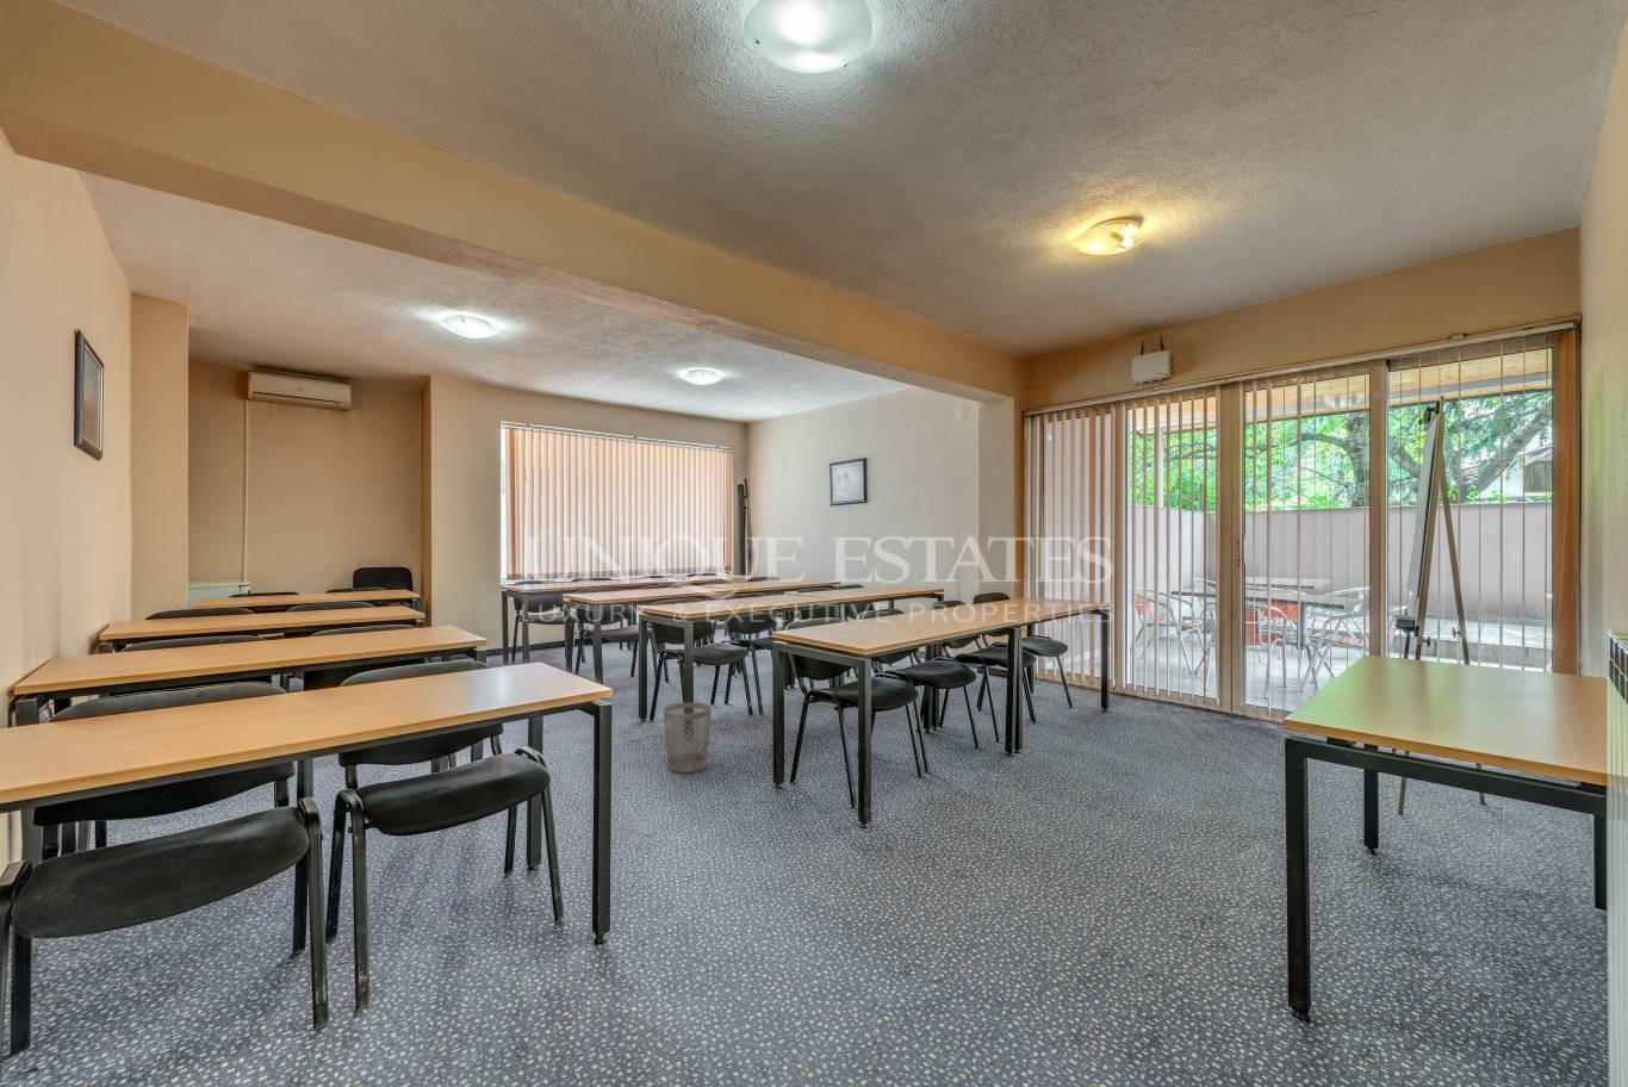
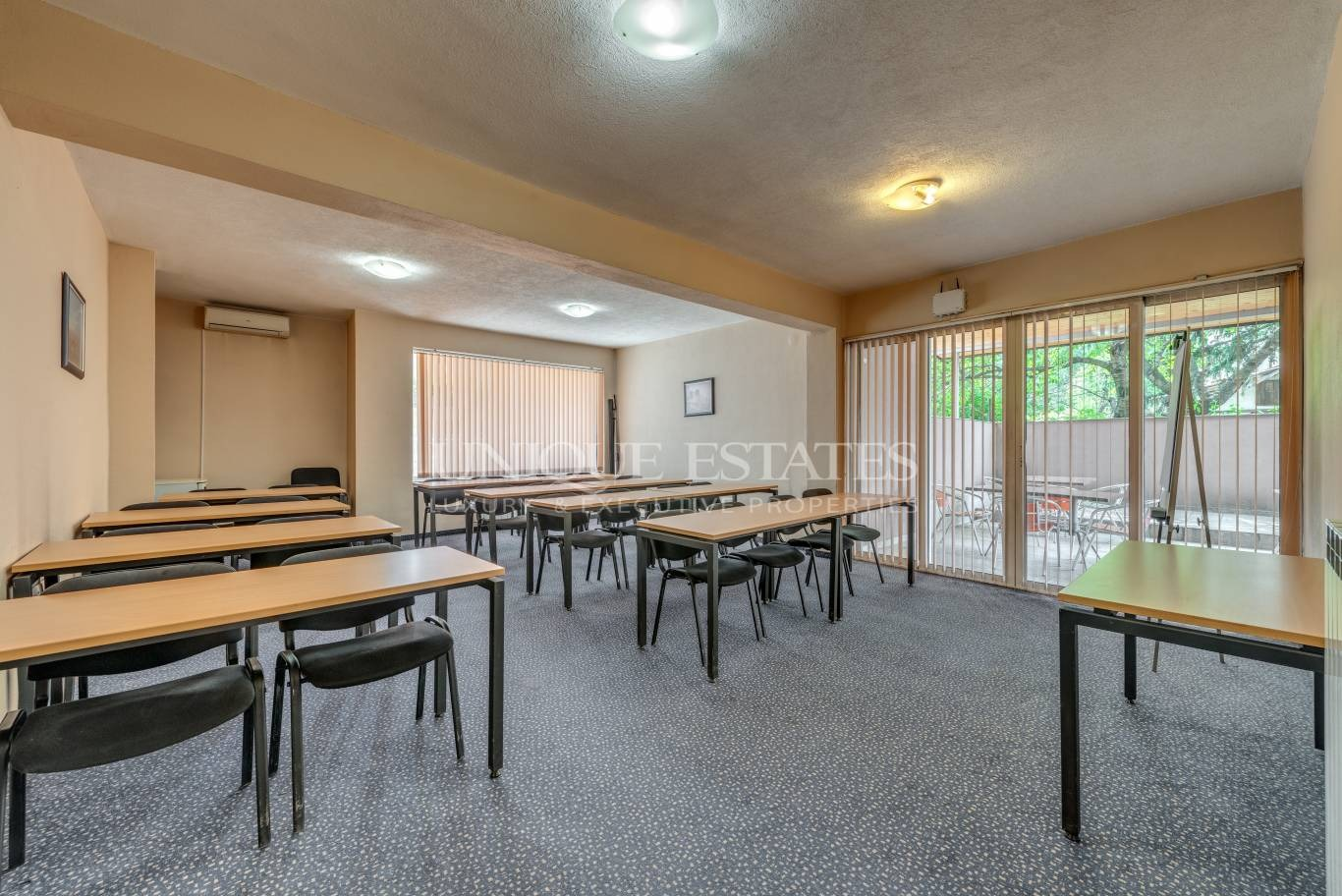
- wastebasket [662,701,712,774]
